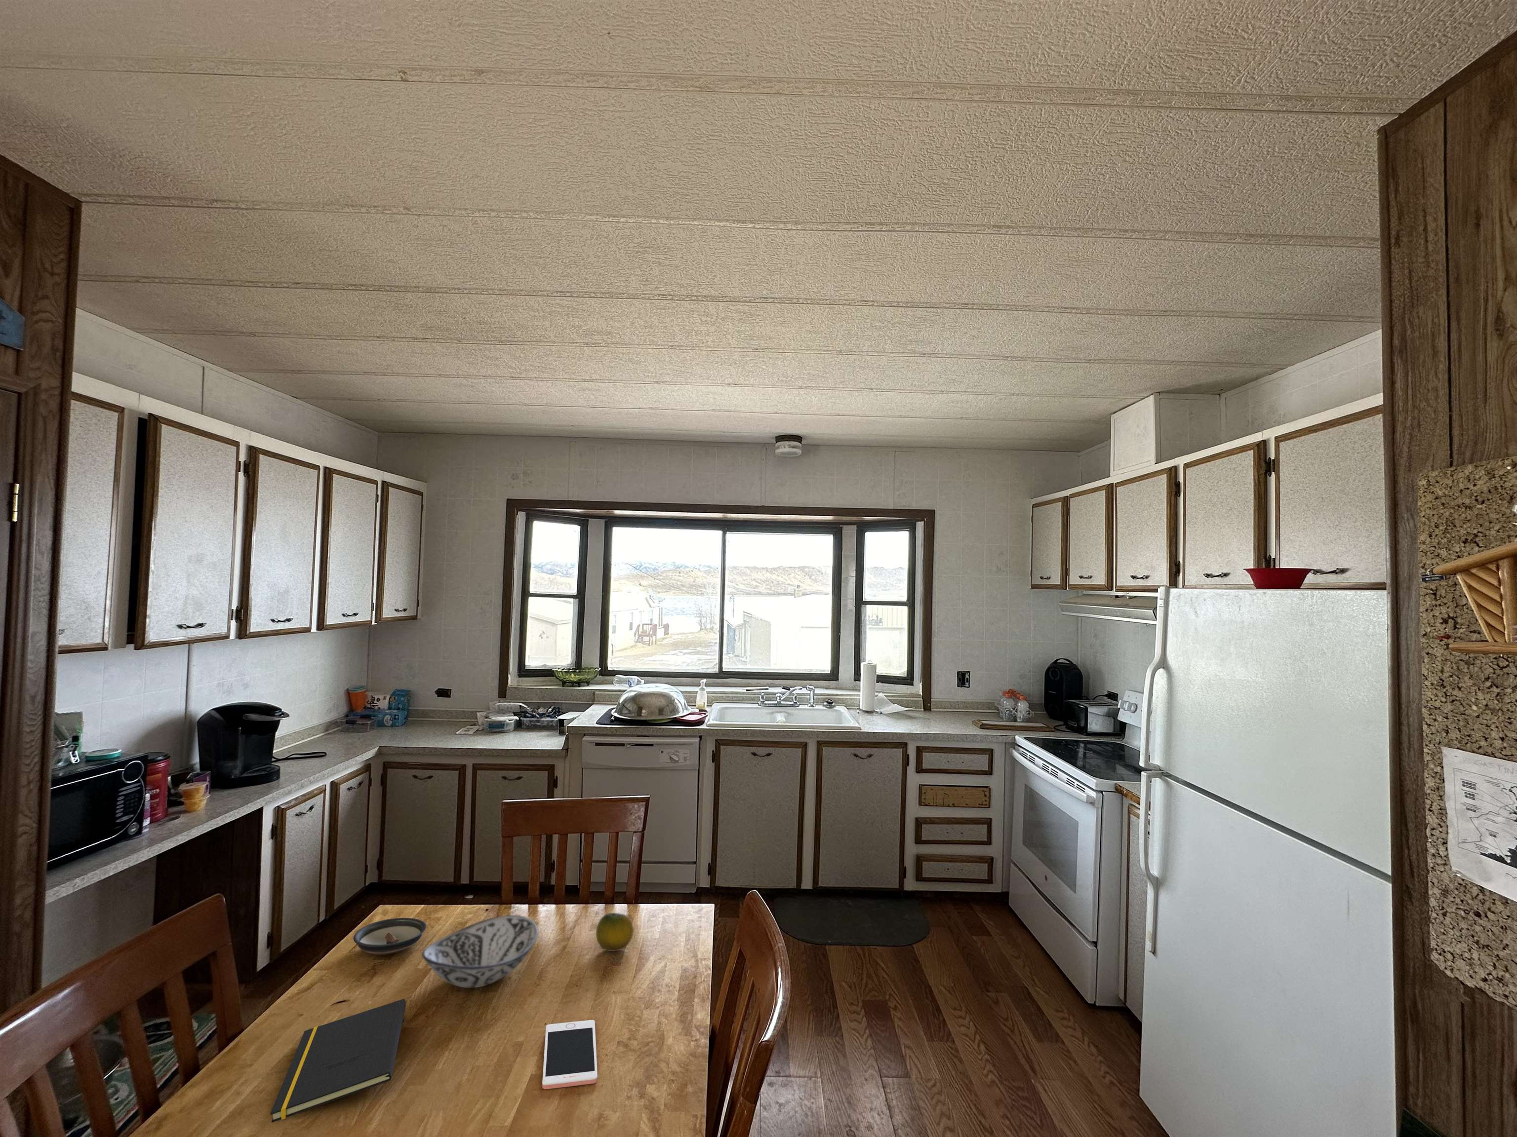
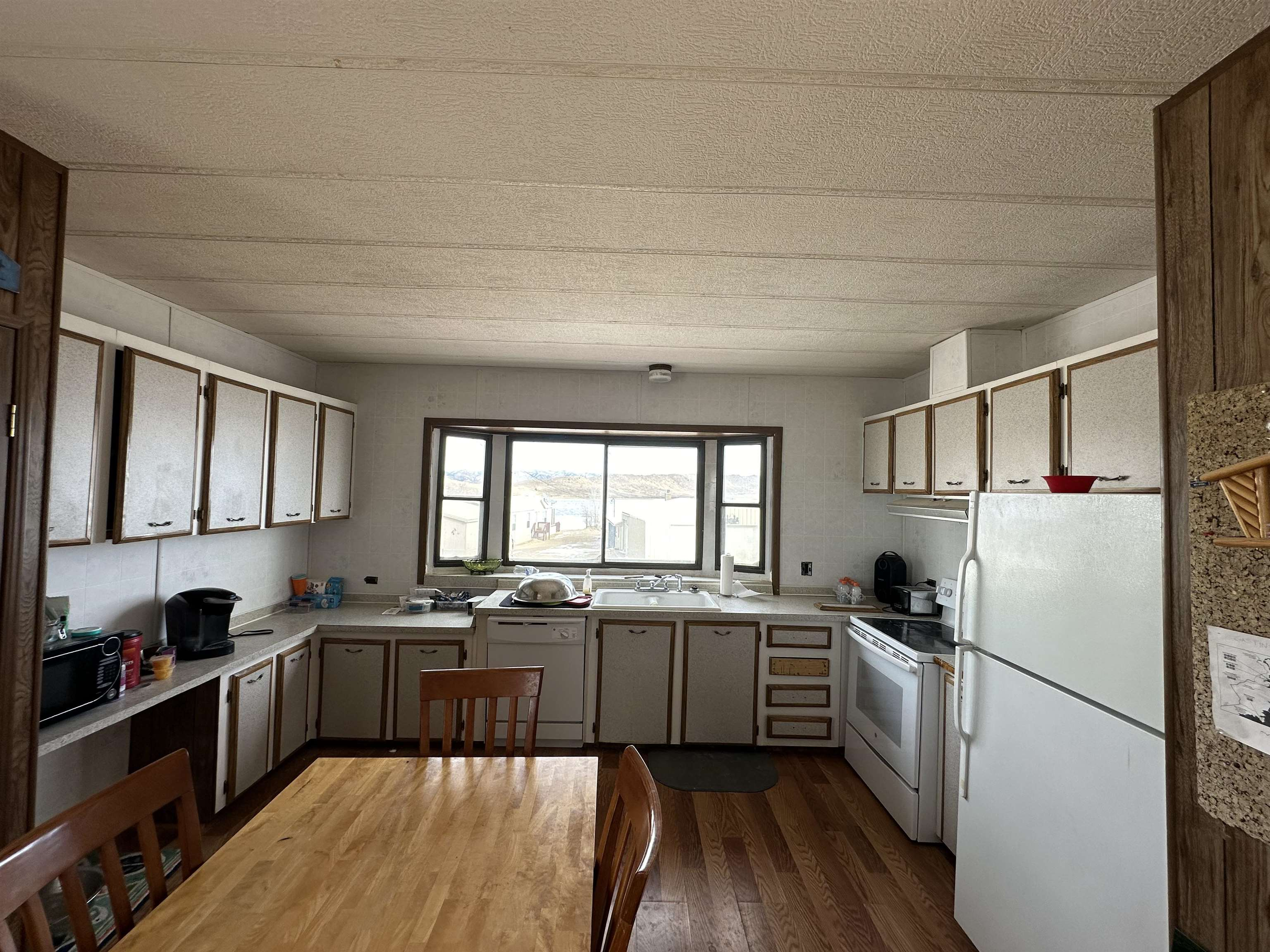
- decorative bowl [422,915,539,989]
- fruit [596,912,634,952]
- notepad [270,998,406,1123]
- saucer [354,917,428,955]
- cell phone [542,1020,598,1089]
